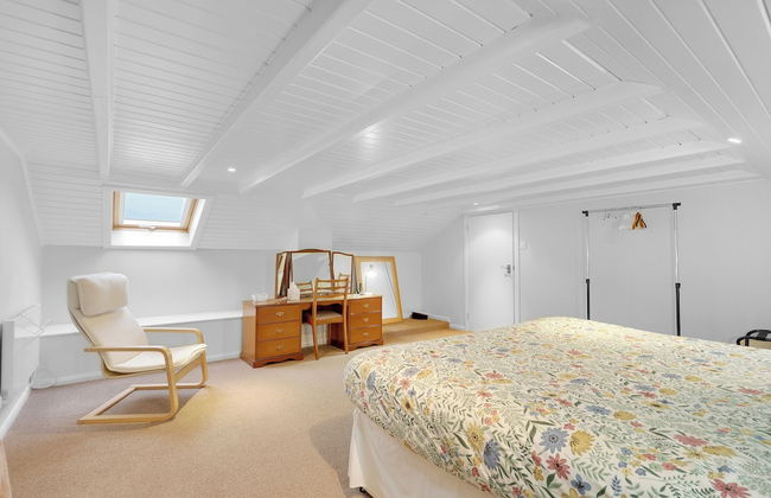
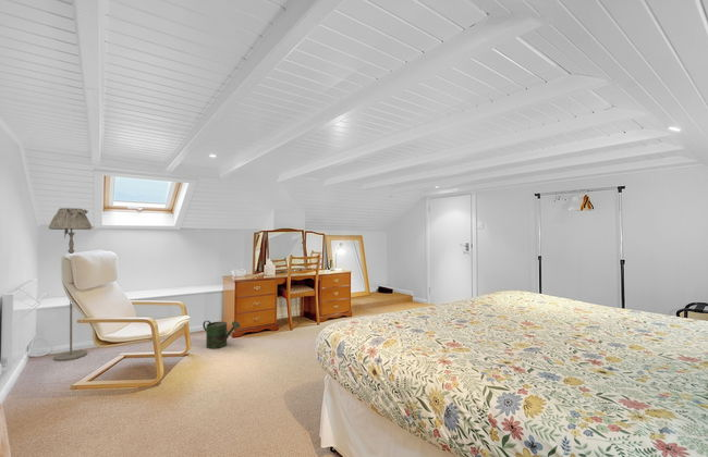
+ watering can [202,320,241,350]
+ floor lamp [48,207,94,362]
